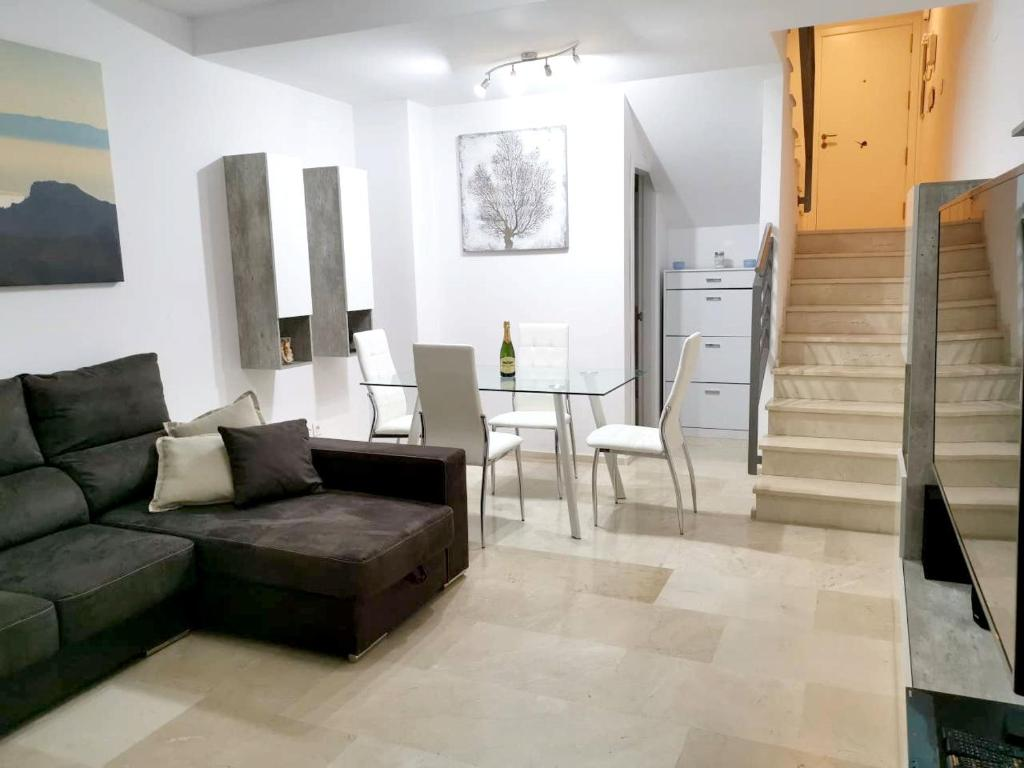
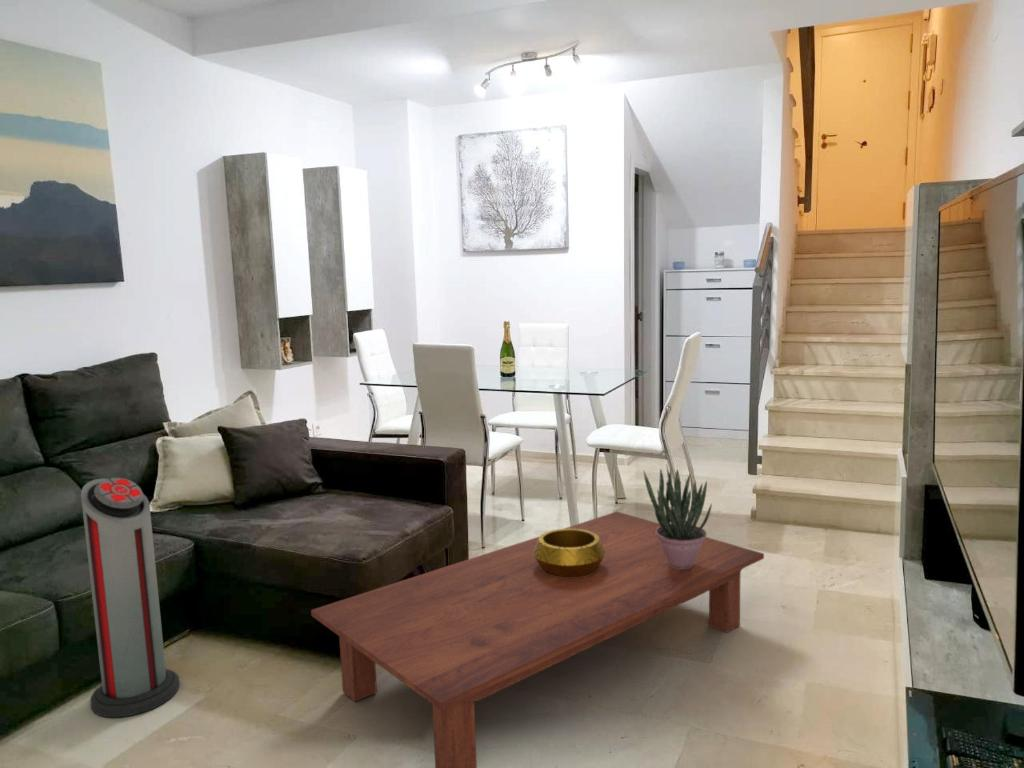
+ potted plant [643,465,713,569]
+ coffee table [310,511,765,768]
+ decorative bowl [533,528,605,578]
+ air purifier [80,477,181,718]
